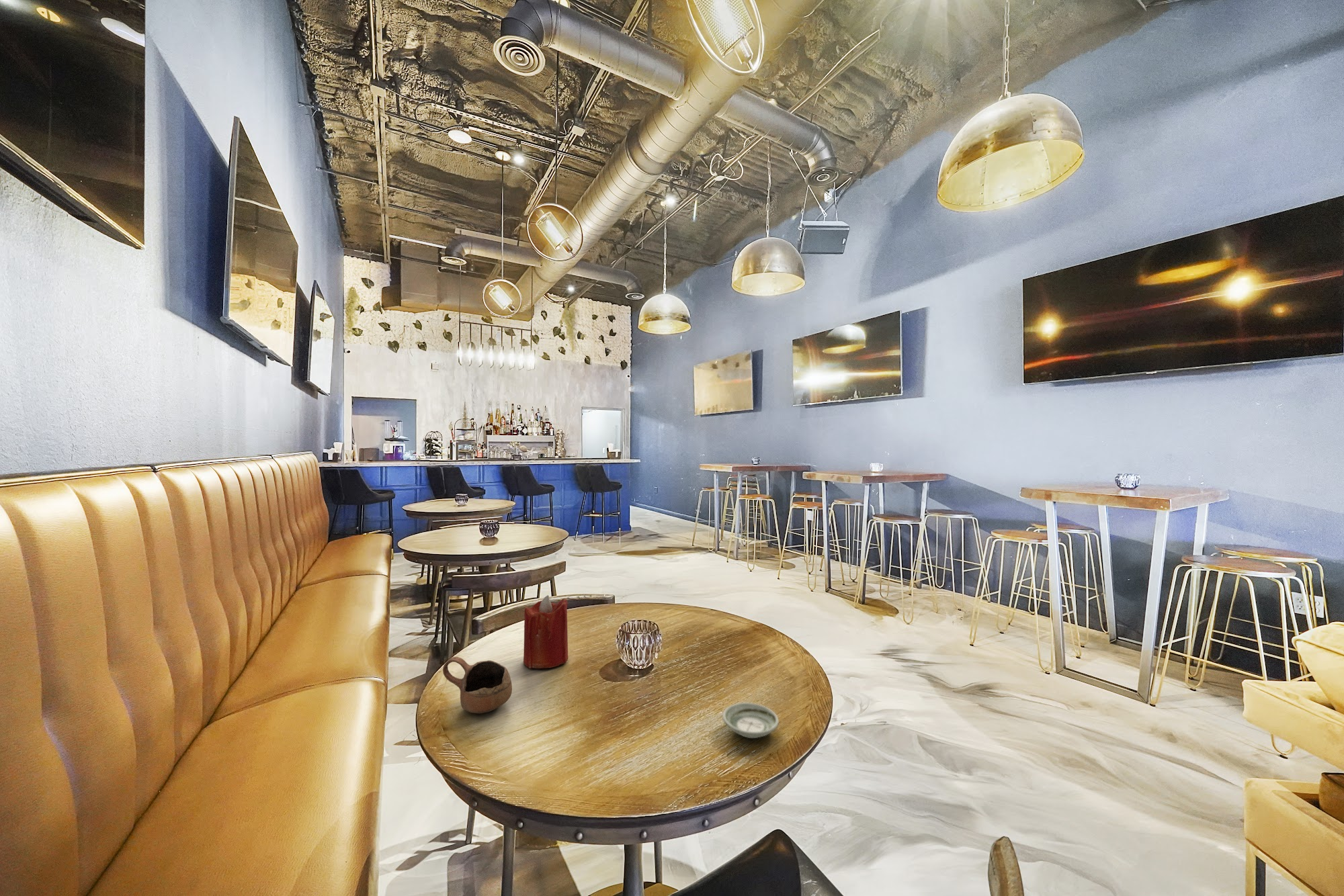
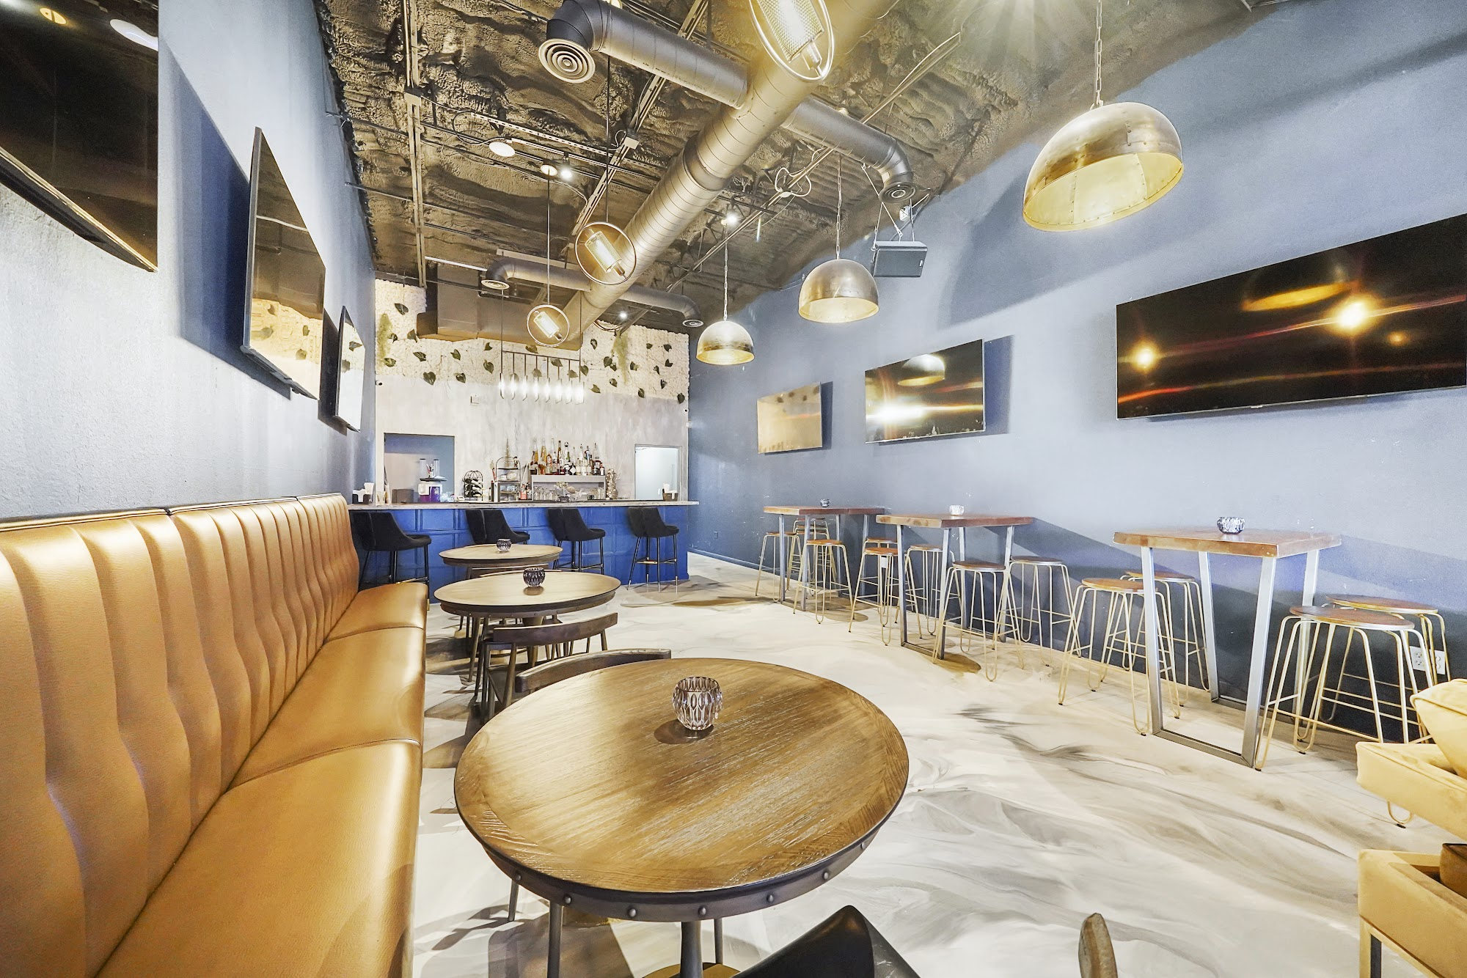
- saucer [722,702,780,739]
- candle [523,594,569,669]
- cup [442,656,513,714]
